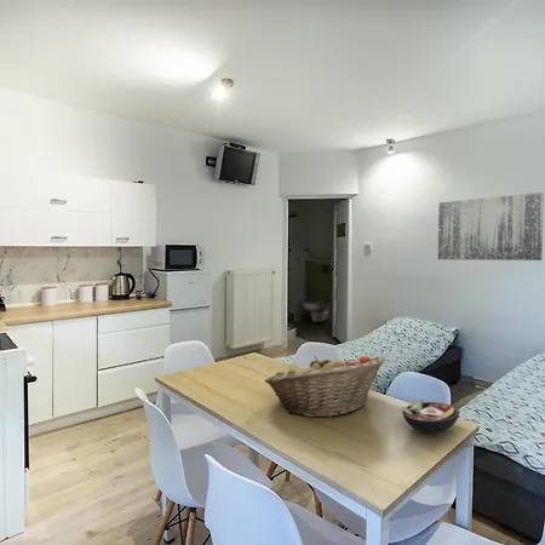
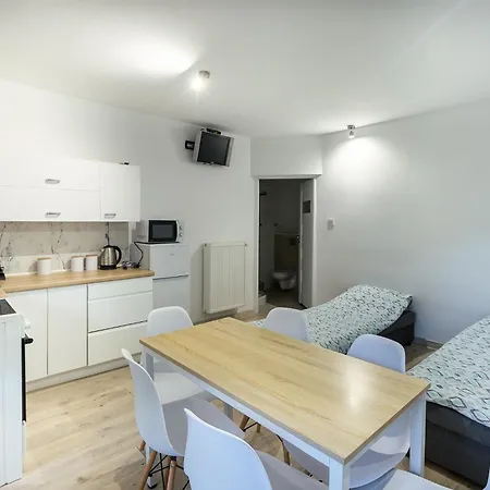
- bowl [401,398,460,435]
- fruit basket [264,355,388,418]
- wall art [437,191,545,262]
